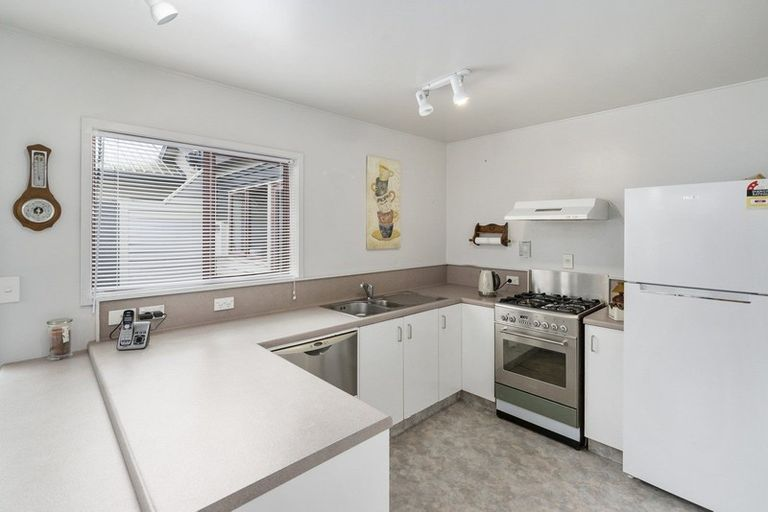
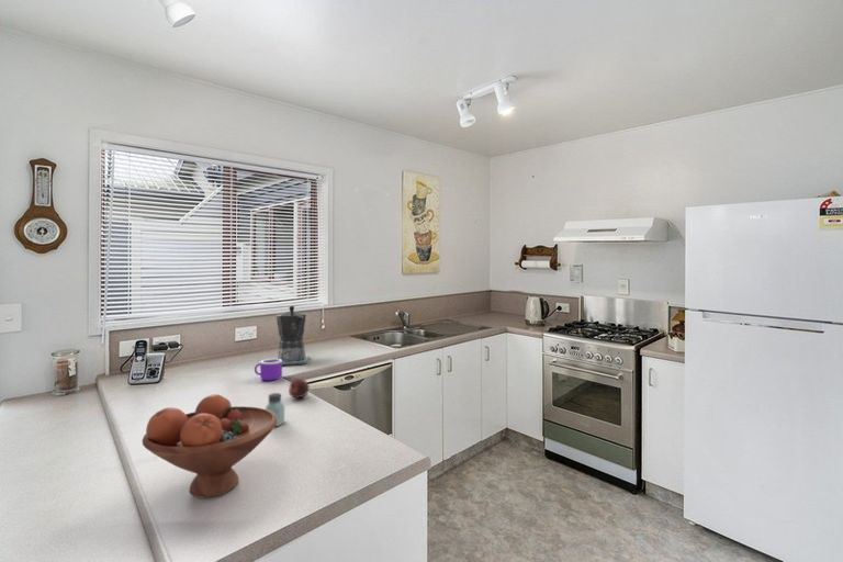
+ coffee maker [276,305,311,366]
+ fruit bowl [142,393,278,499]
+ apple [288,378,311,400]
+ mug [254,358,283,382]
+ saltshaker [265,392,285,427]
